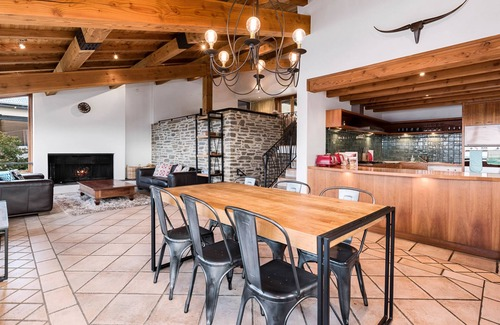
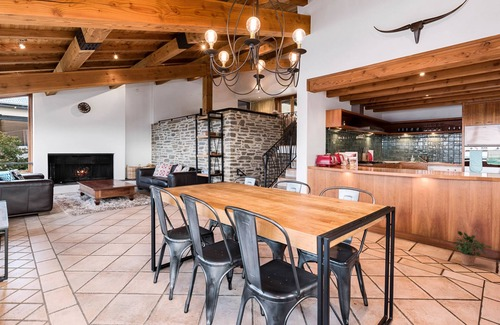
+ potted plant [451,230,492,266]
